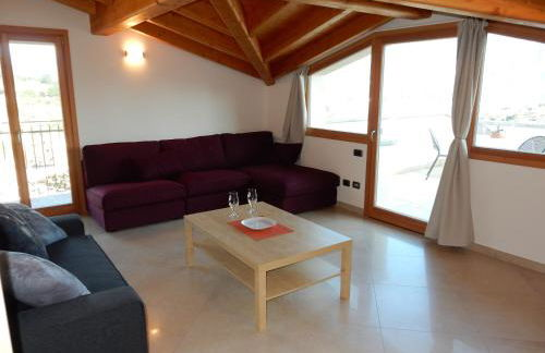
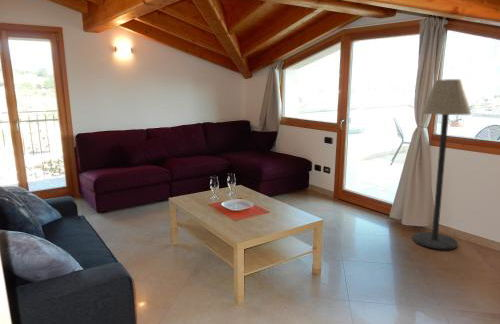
+ floor lamp [411,78,472,250]
